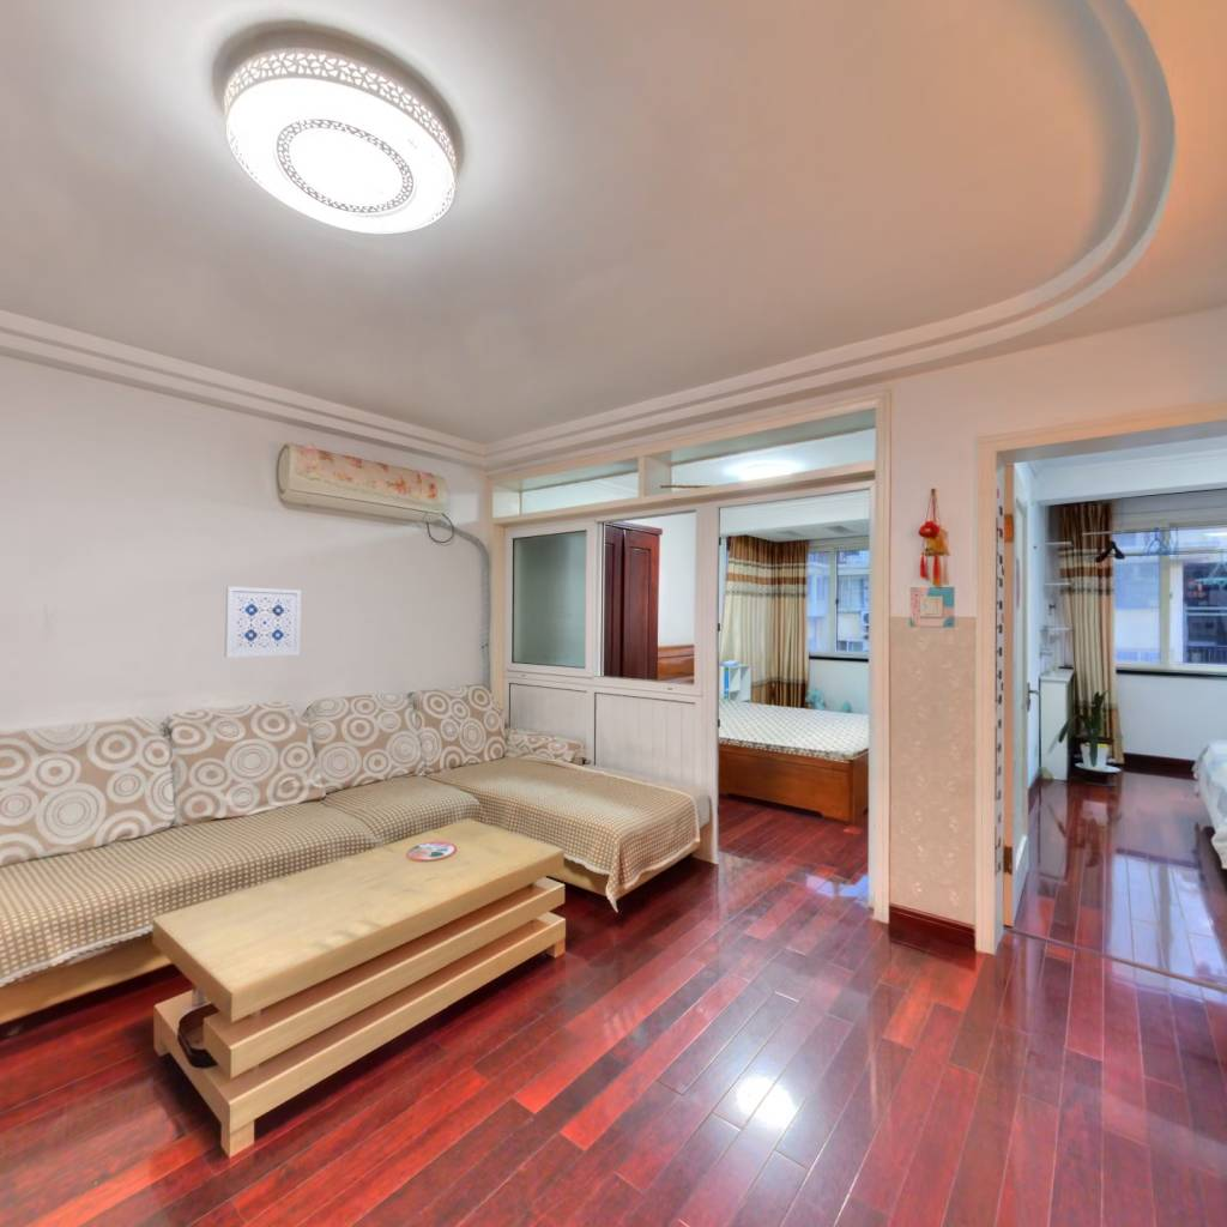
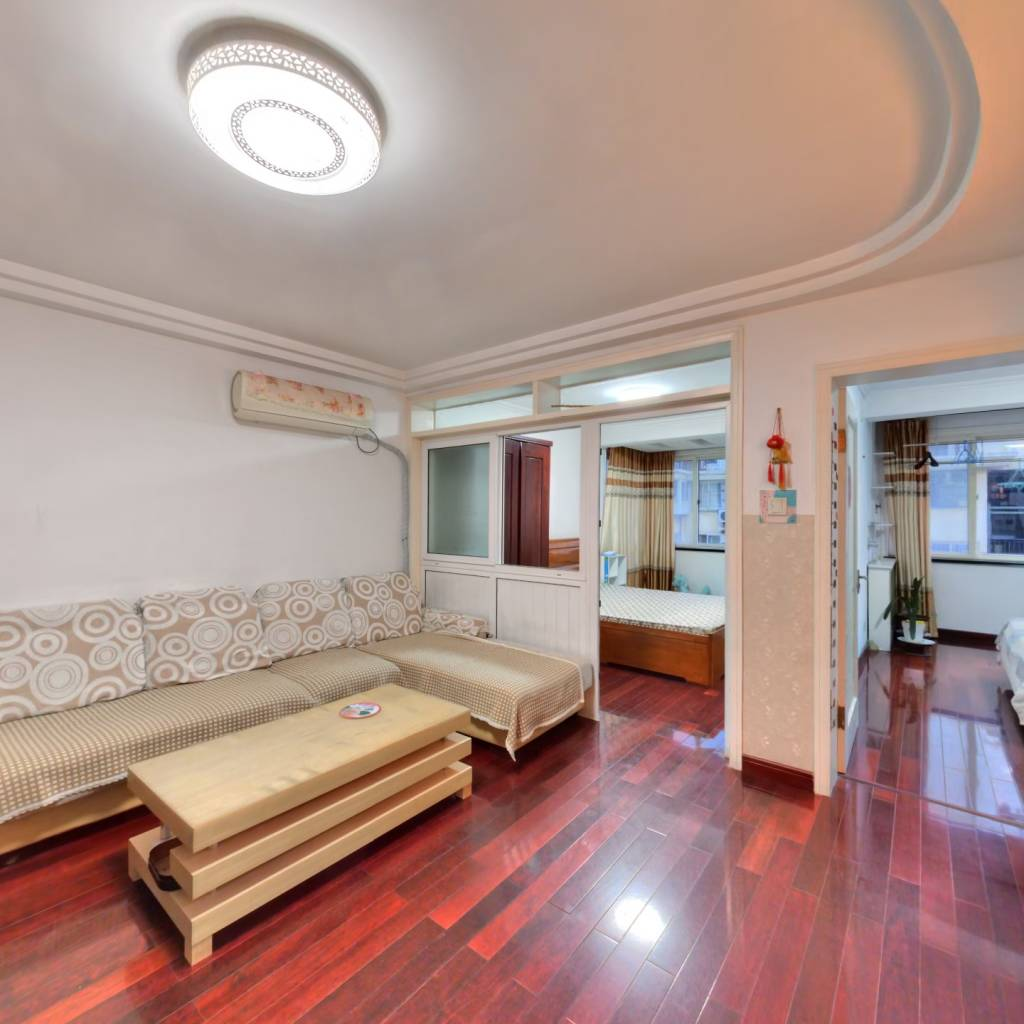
- wall art [223,585,302,659]
